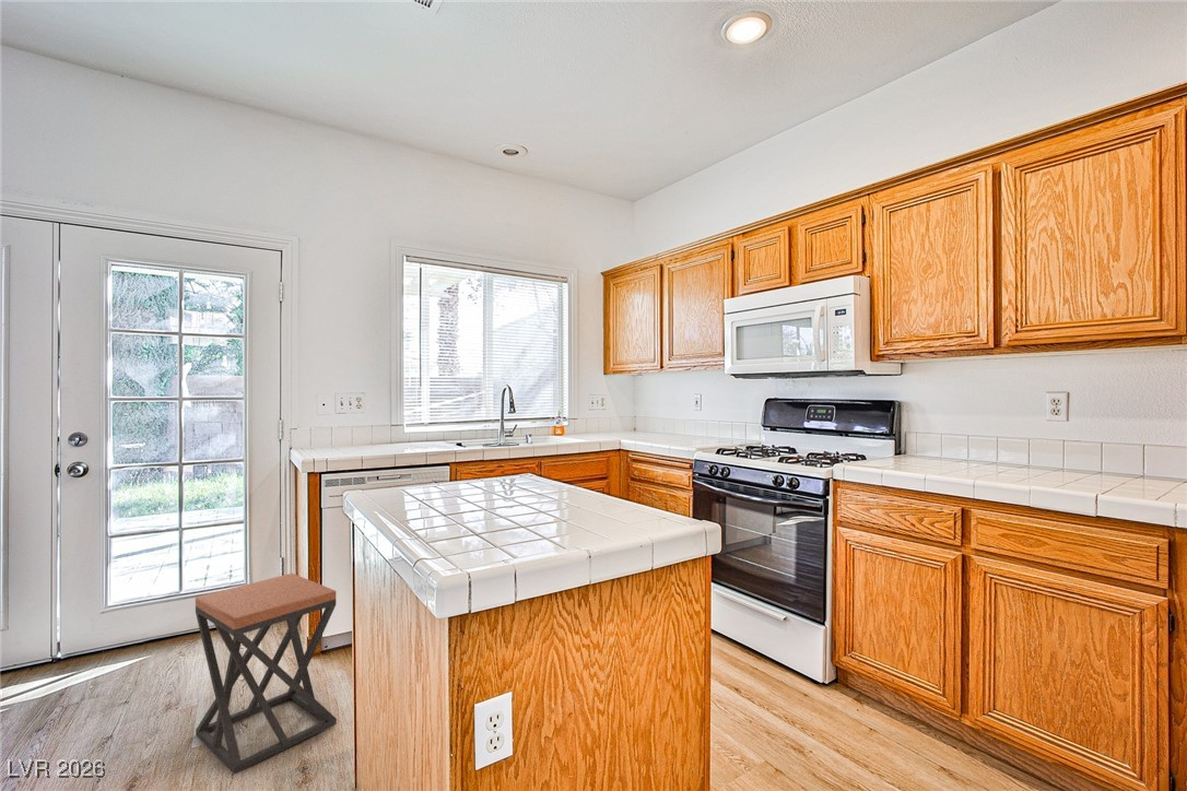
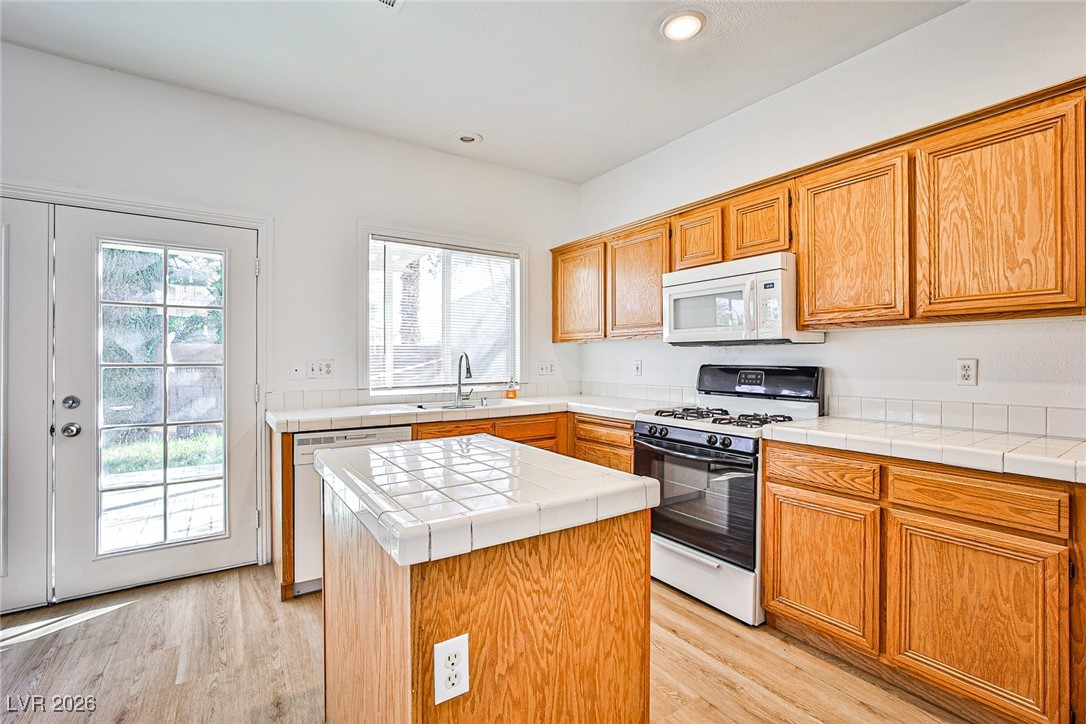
- stool [195,572,338,775]
